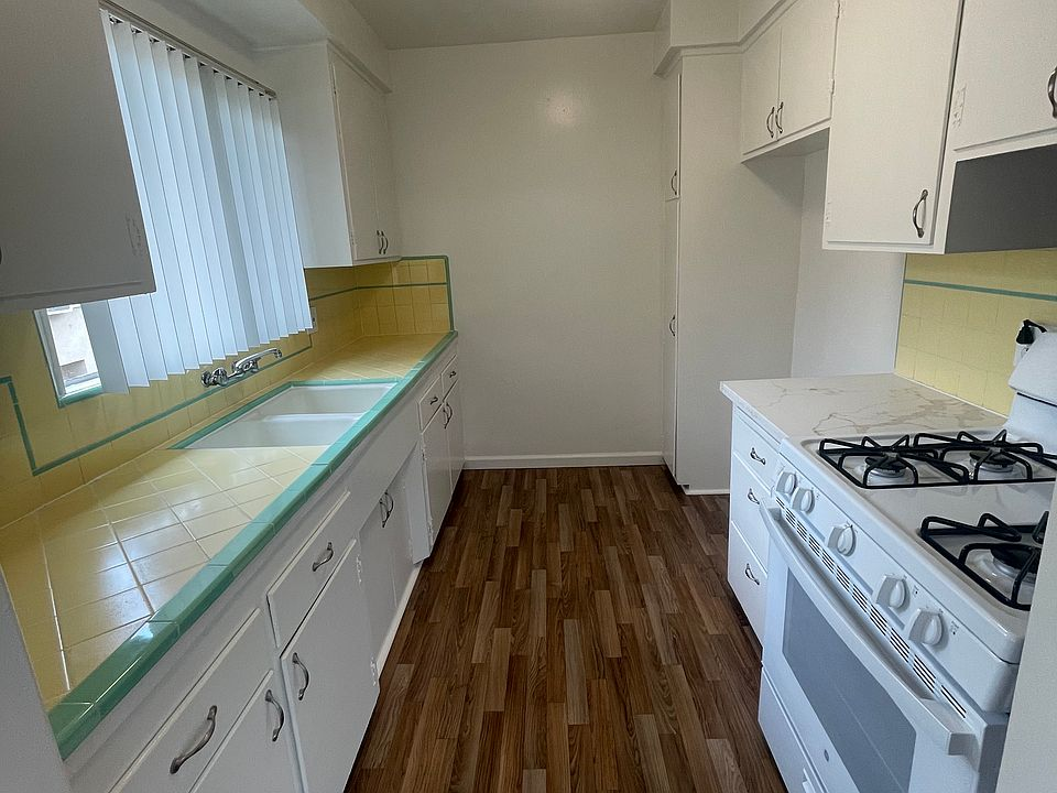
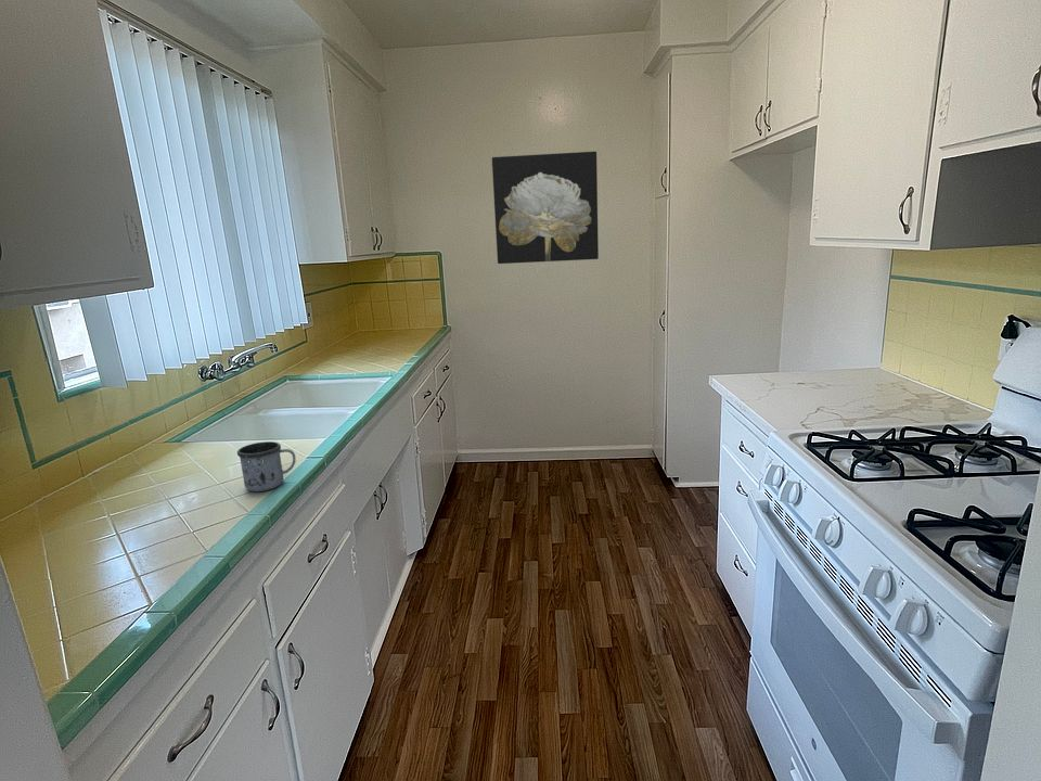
+ wall art [491,151,600,265]
+ mug [236,440,297,492]
